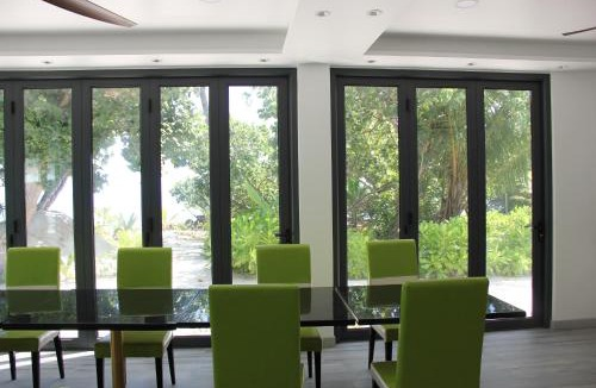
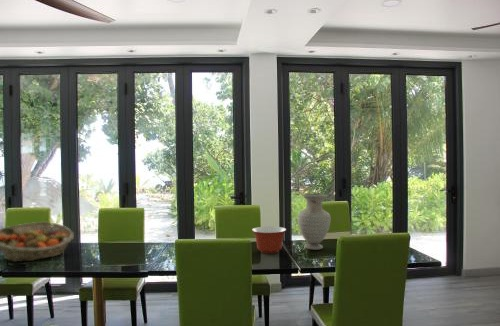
+ mixing bowl [251,225,287,254]
+ fruit basket [0,221,75,263]
+ vase [297,193,331,251]
